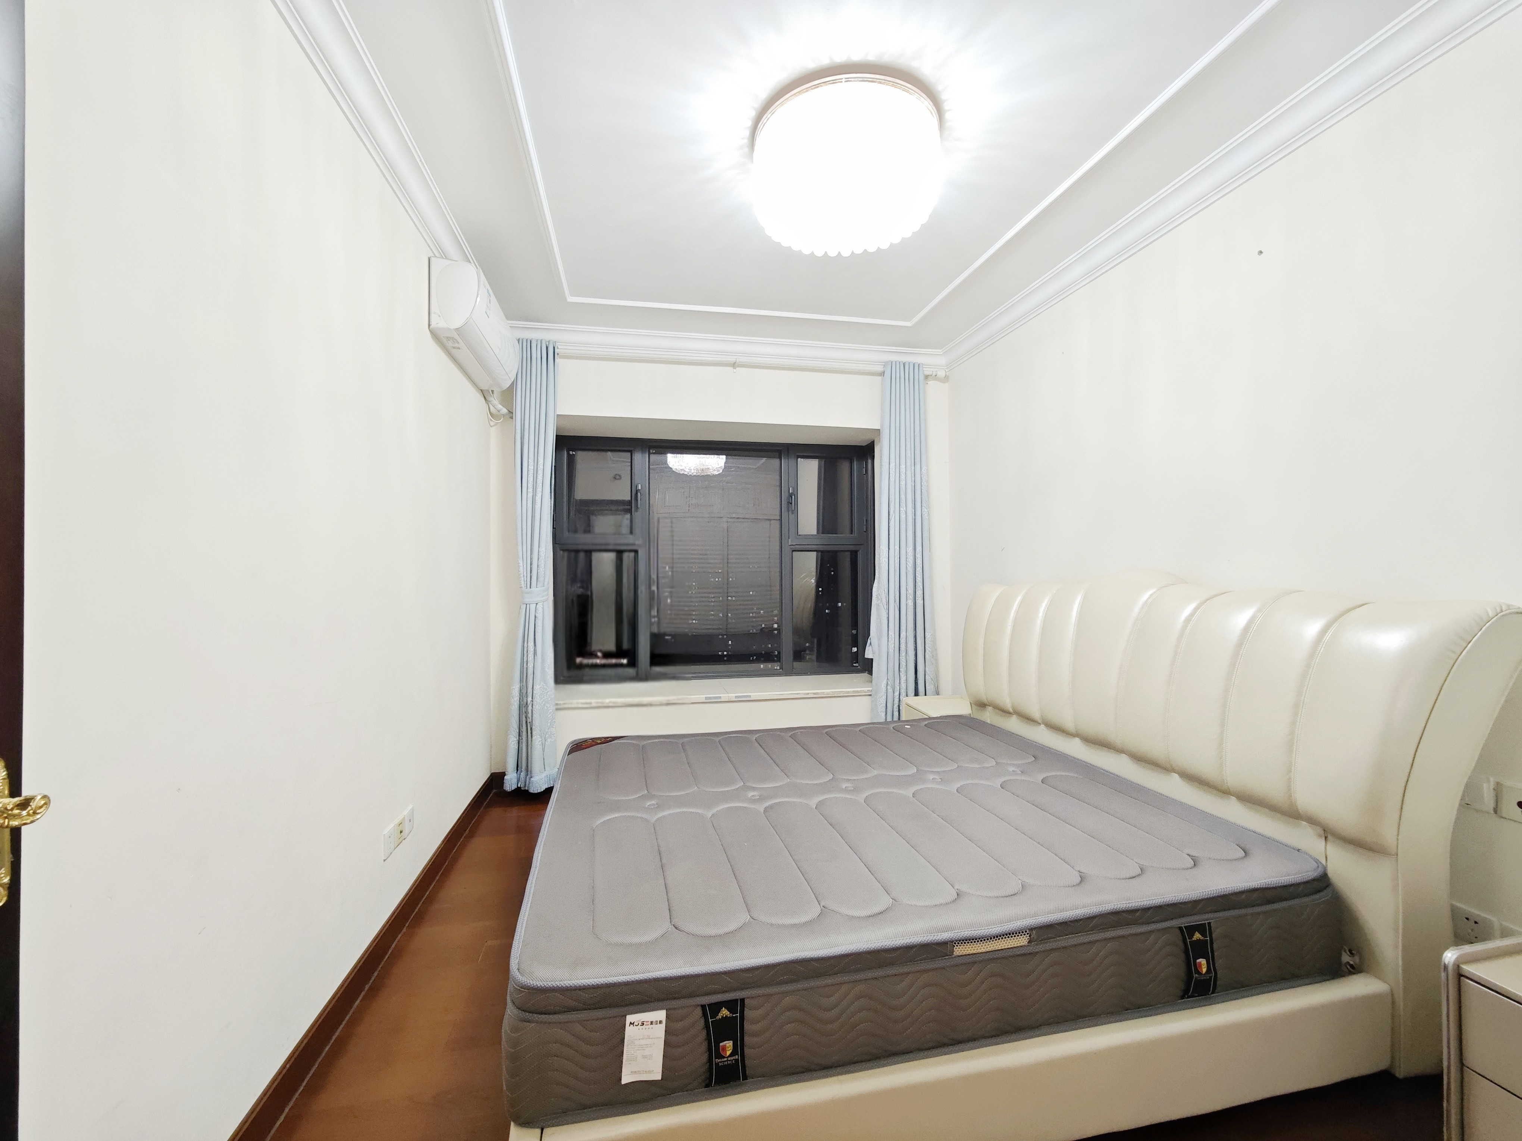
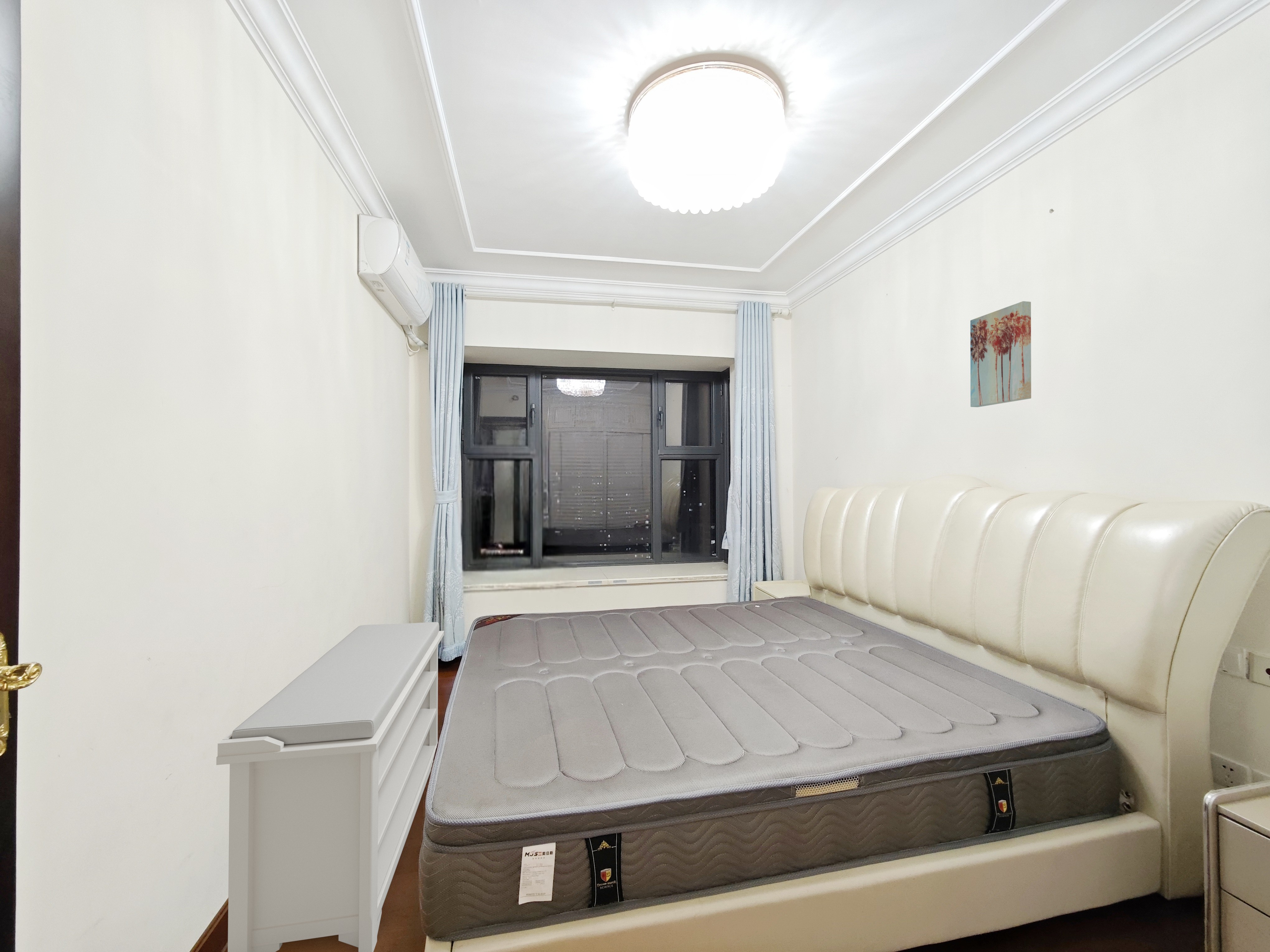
+ wall art [970,301,1032,408]
+ bench [216,622,445,952]
